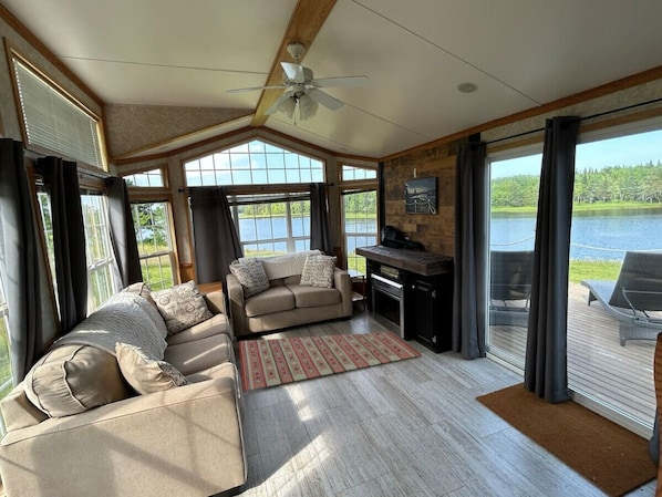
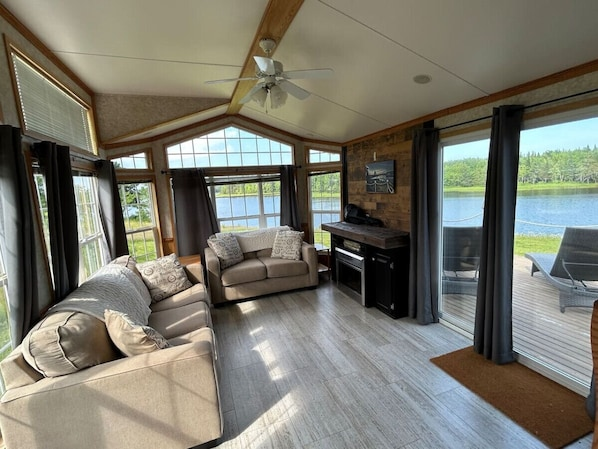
- rug [238,331,423,393]
